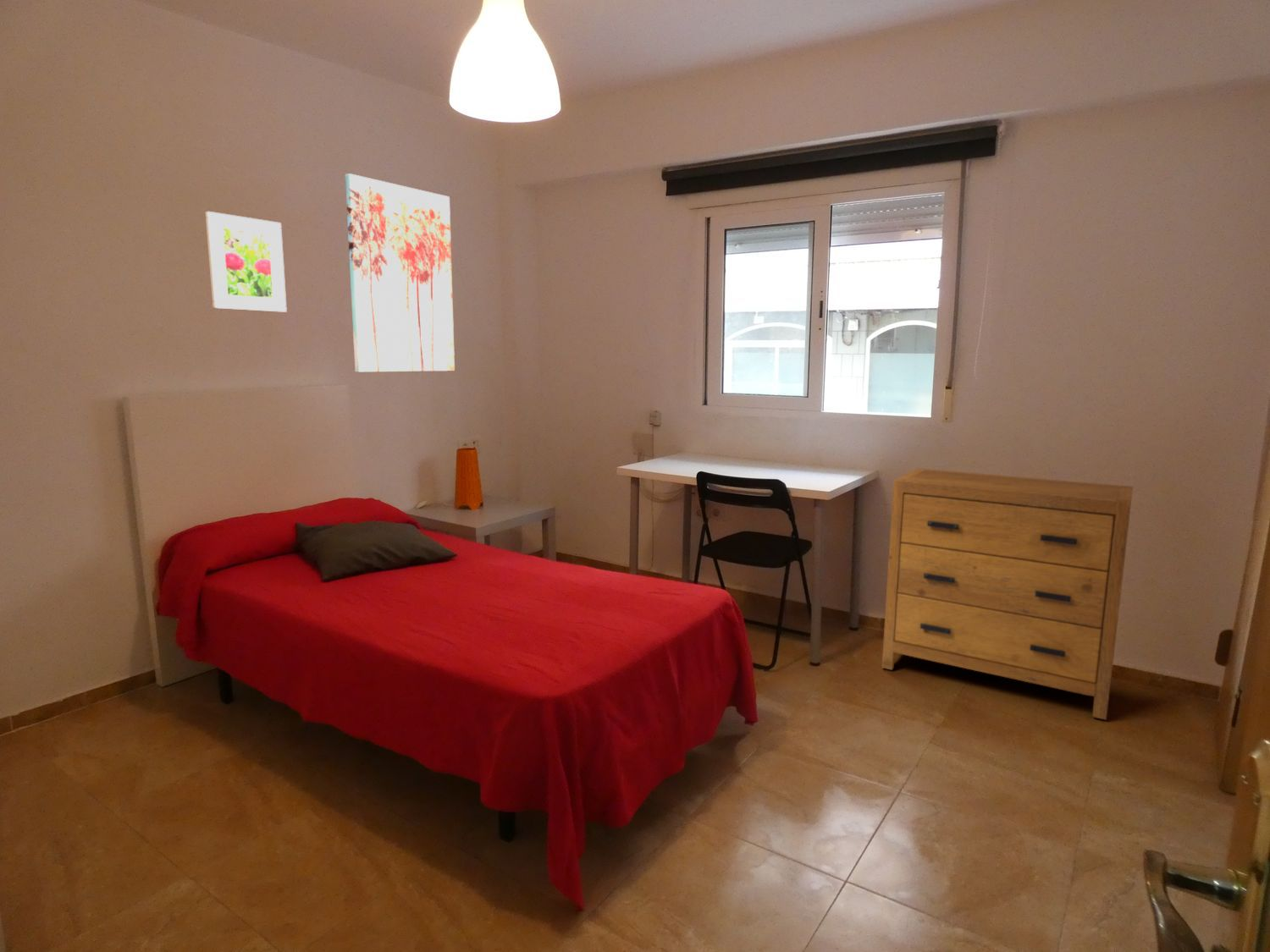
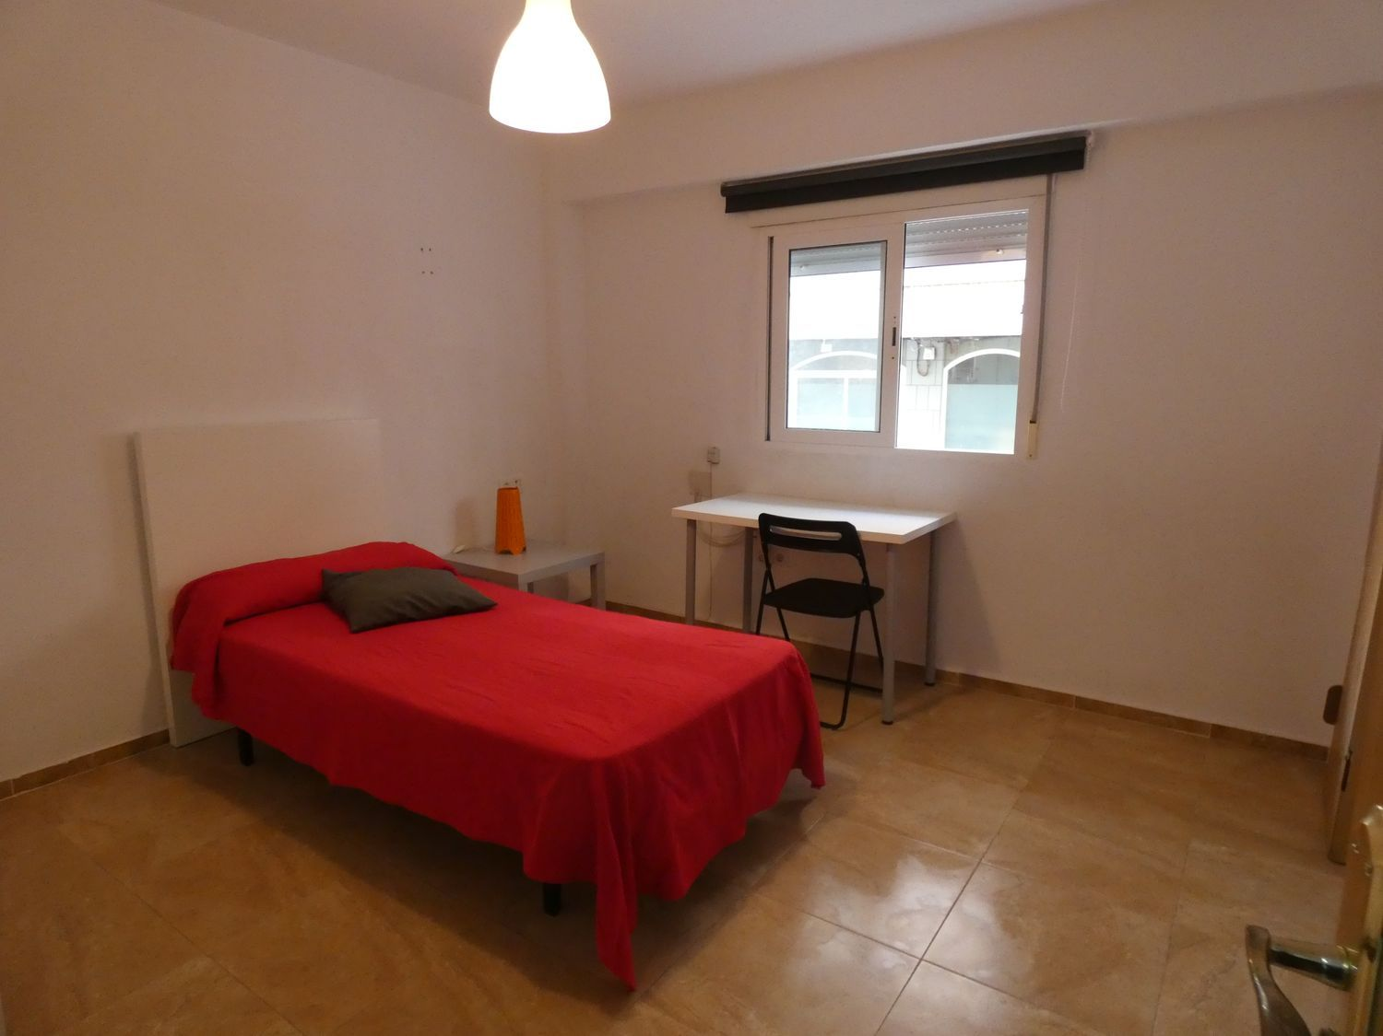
- wall art [345,173,456,373]
- dresser [881,467,1134,721]
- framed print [205,211,288,313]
